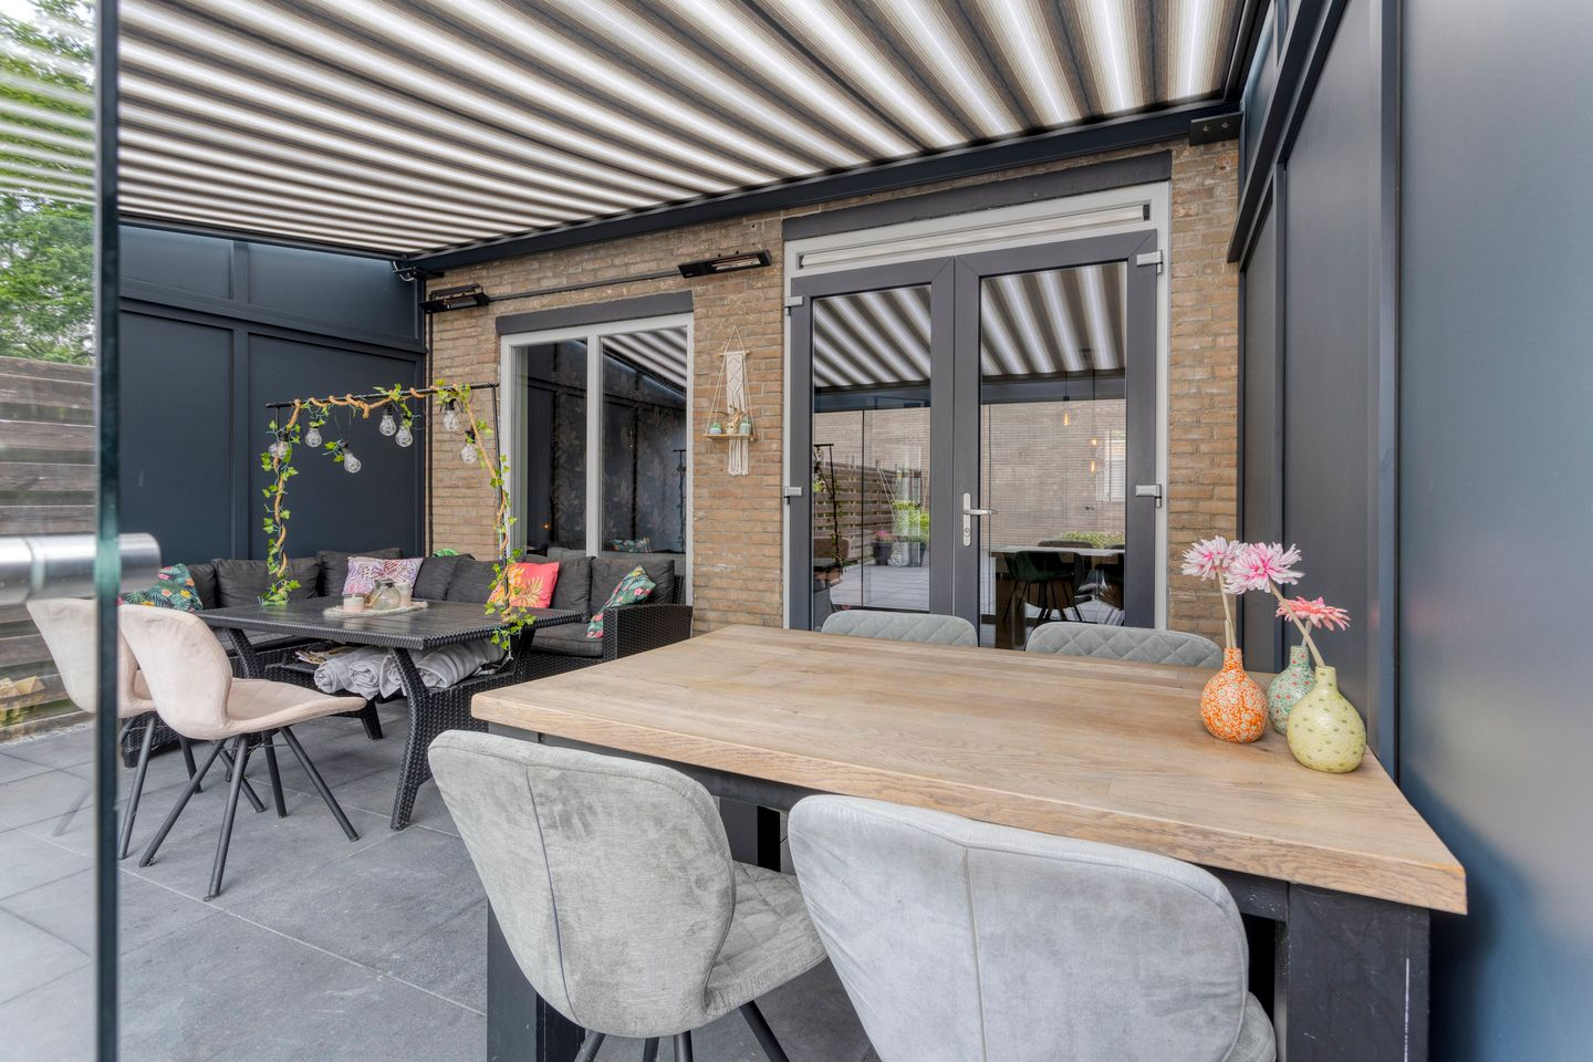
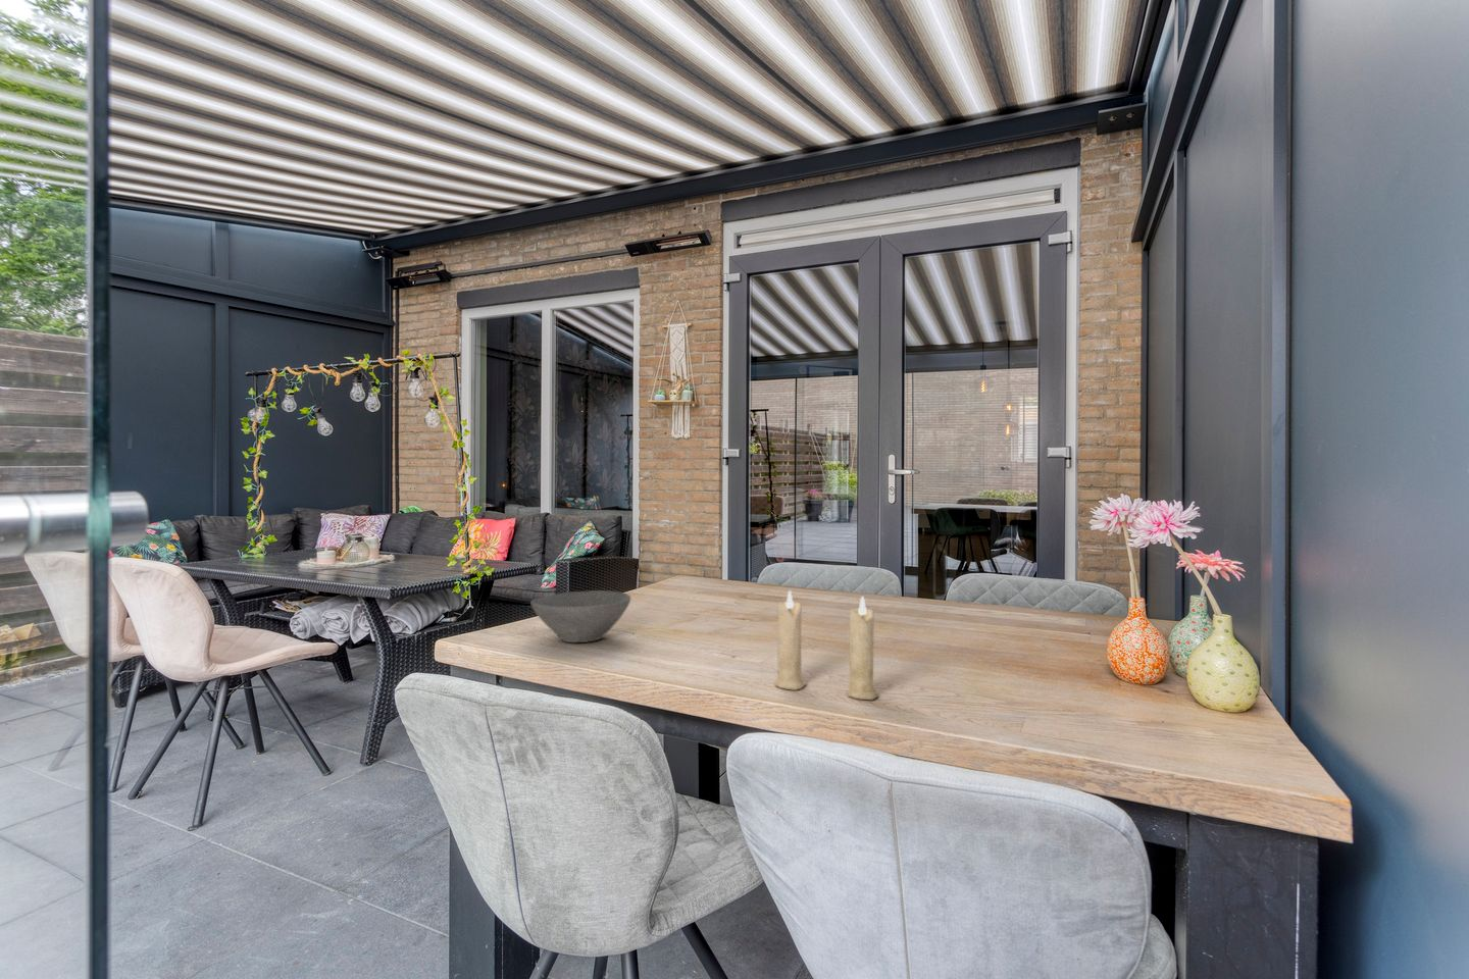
+ candle [773,589,880,700]
+ bowl [529,589,632,644]
